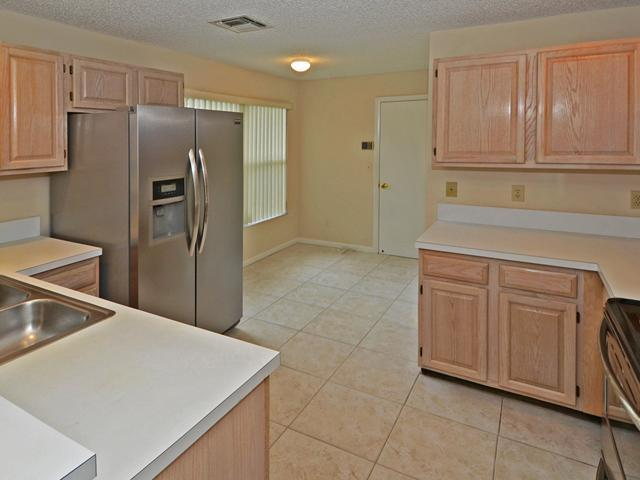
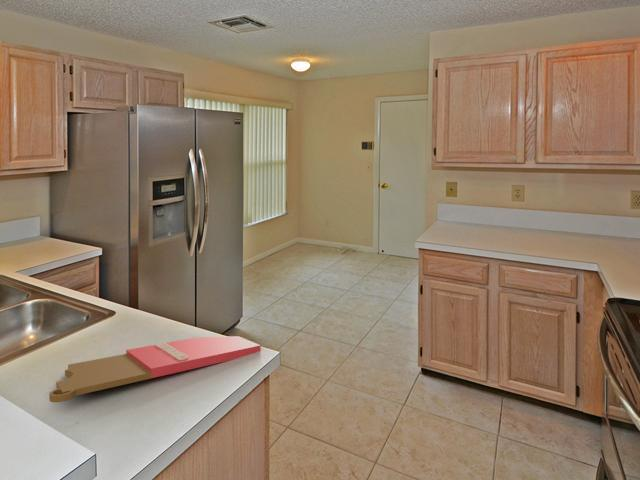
+ cutting board [48,335,262,403]
